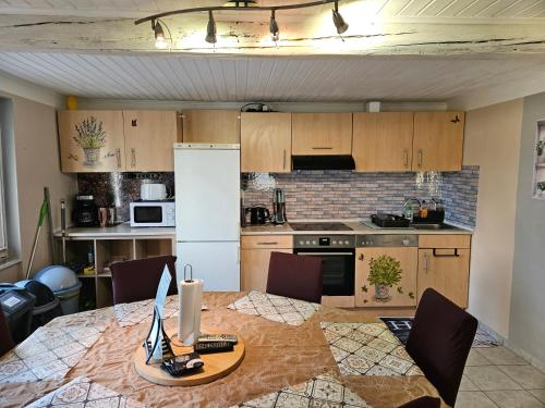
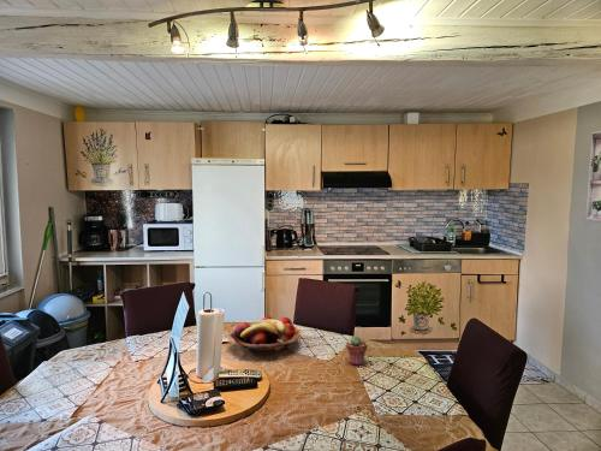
+ potted succulent [345,334,368,366]
+ fruit basket [228,315,302,357]
